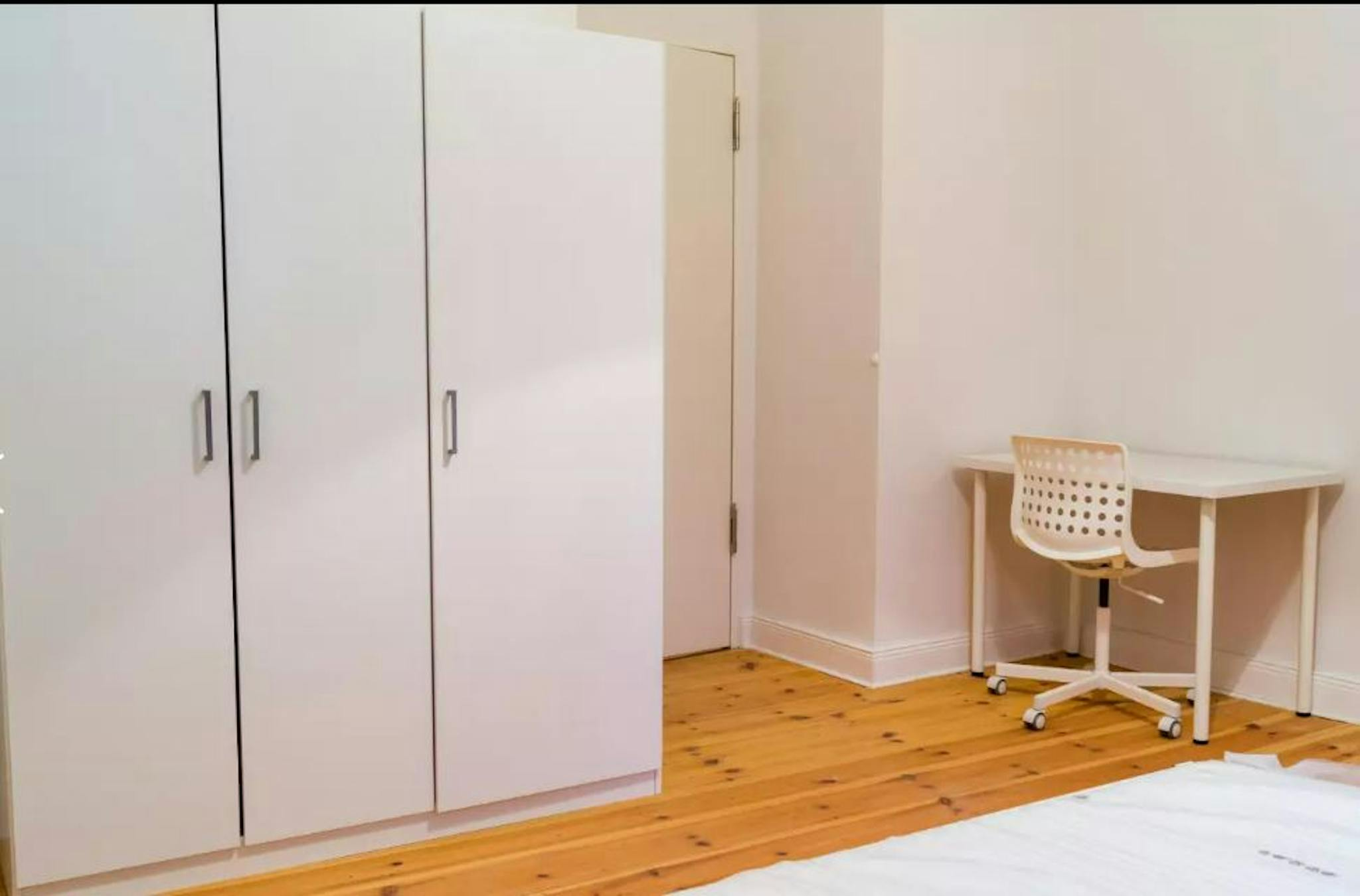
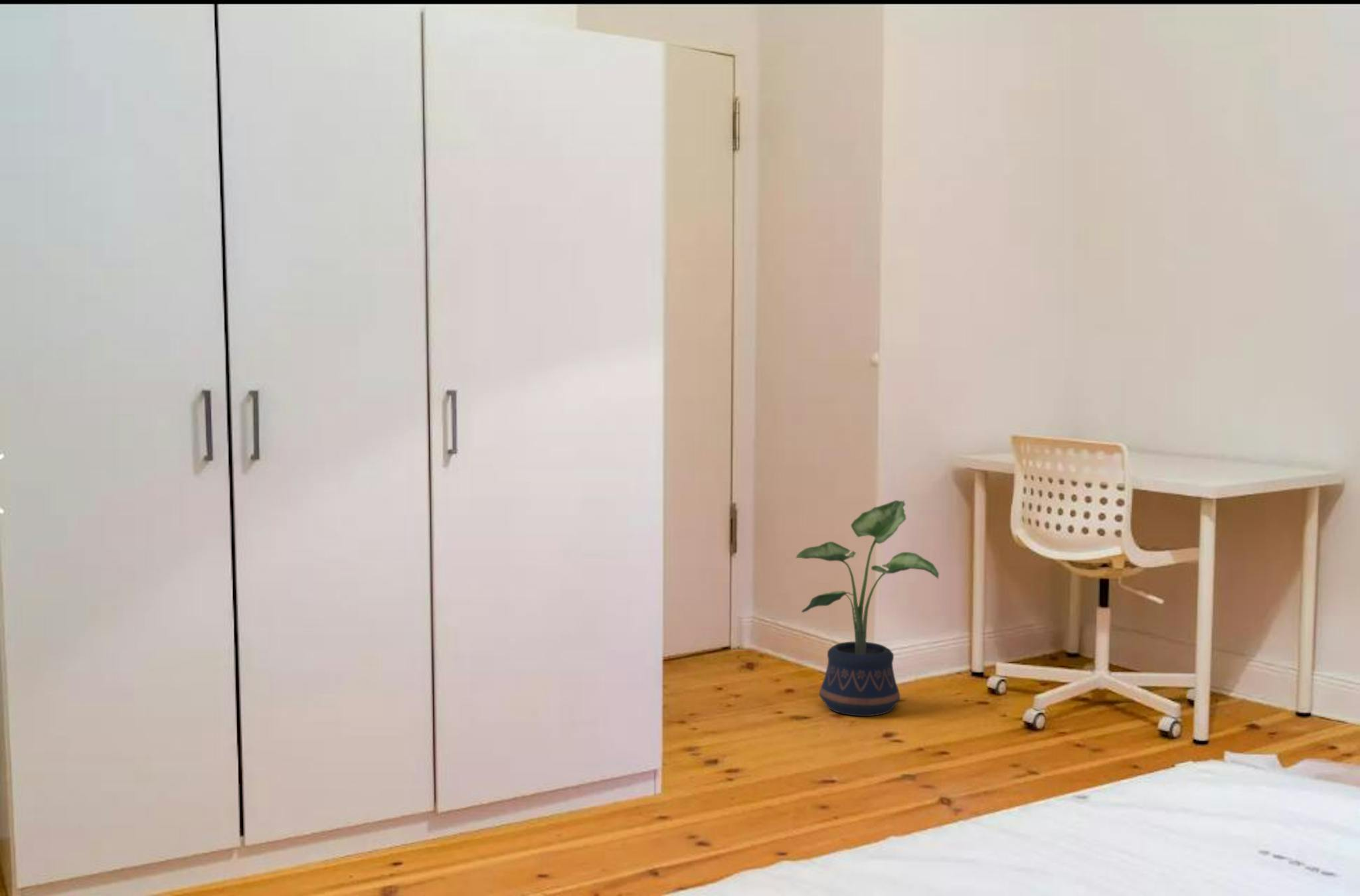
+ potted plant [795,500,940,717]
